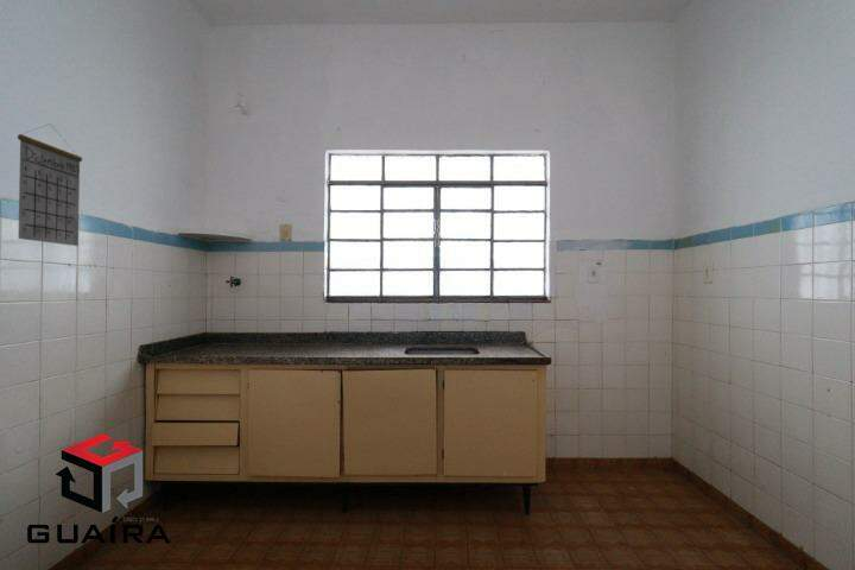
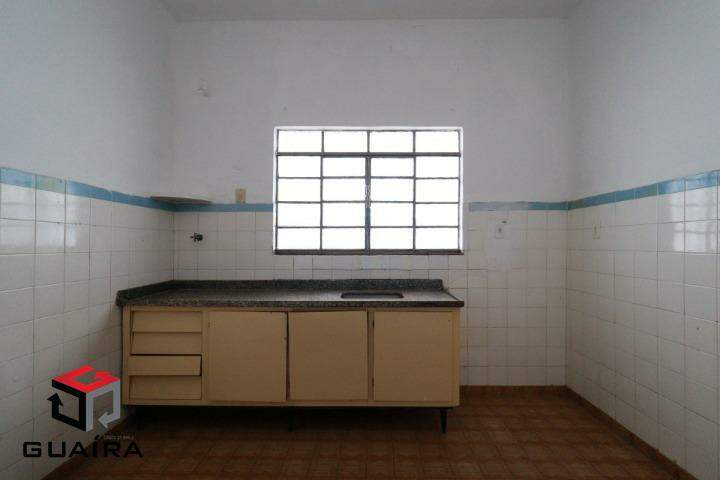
- calendar [17,122,83,247]
